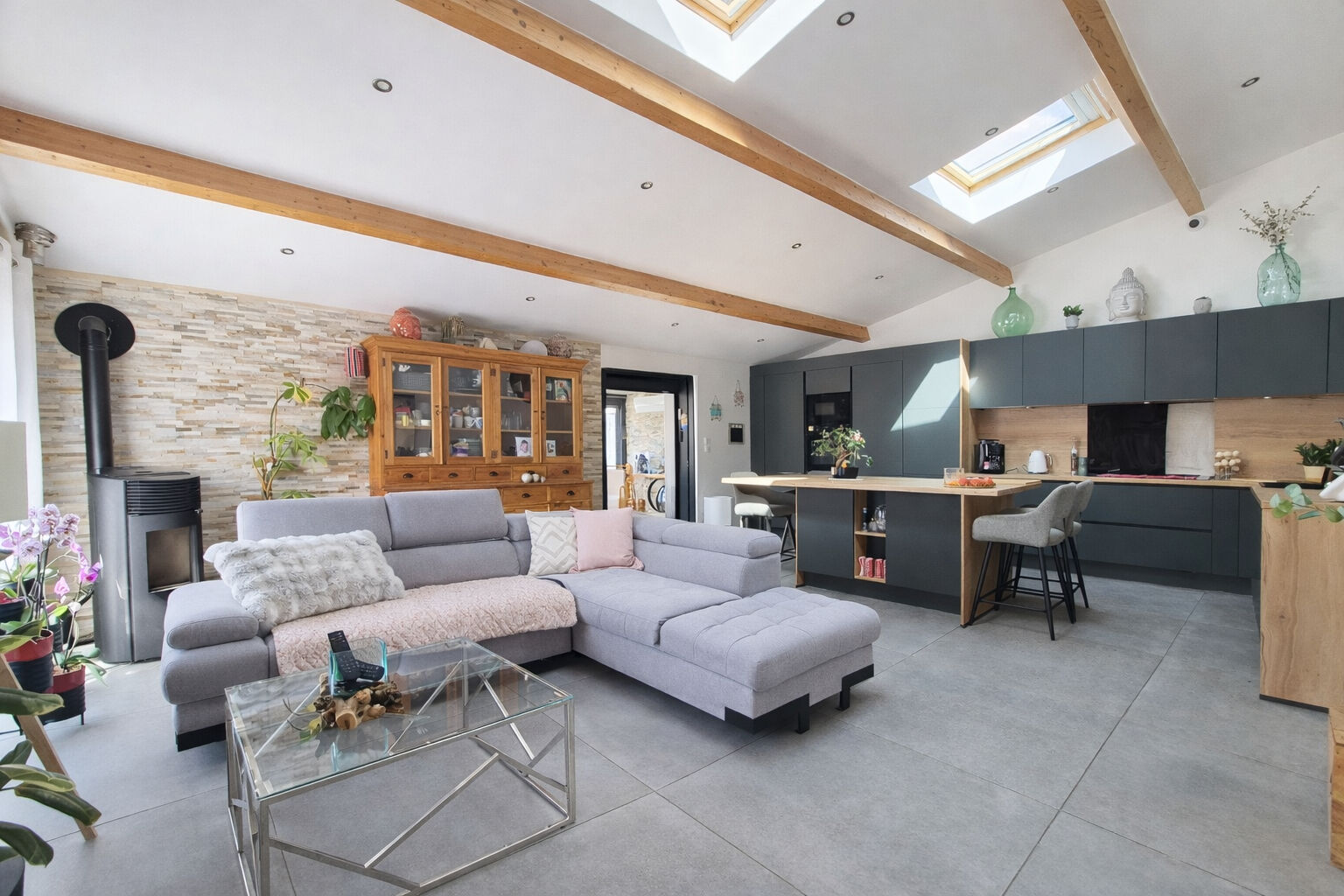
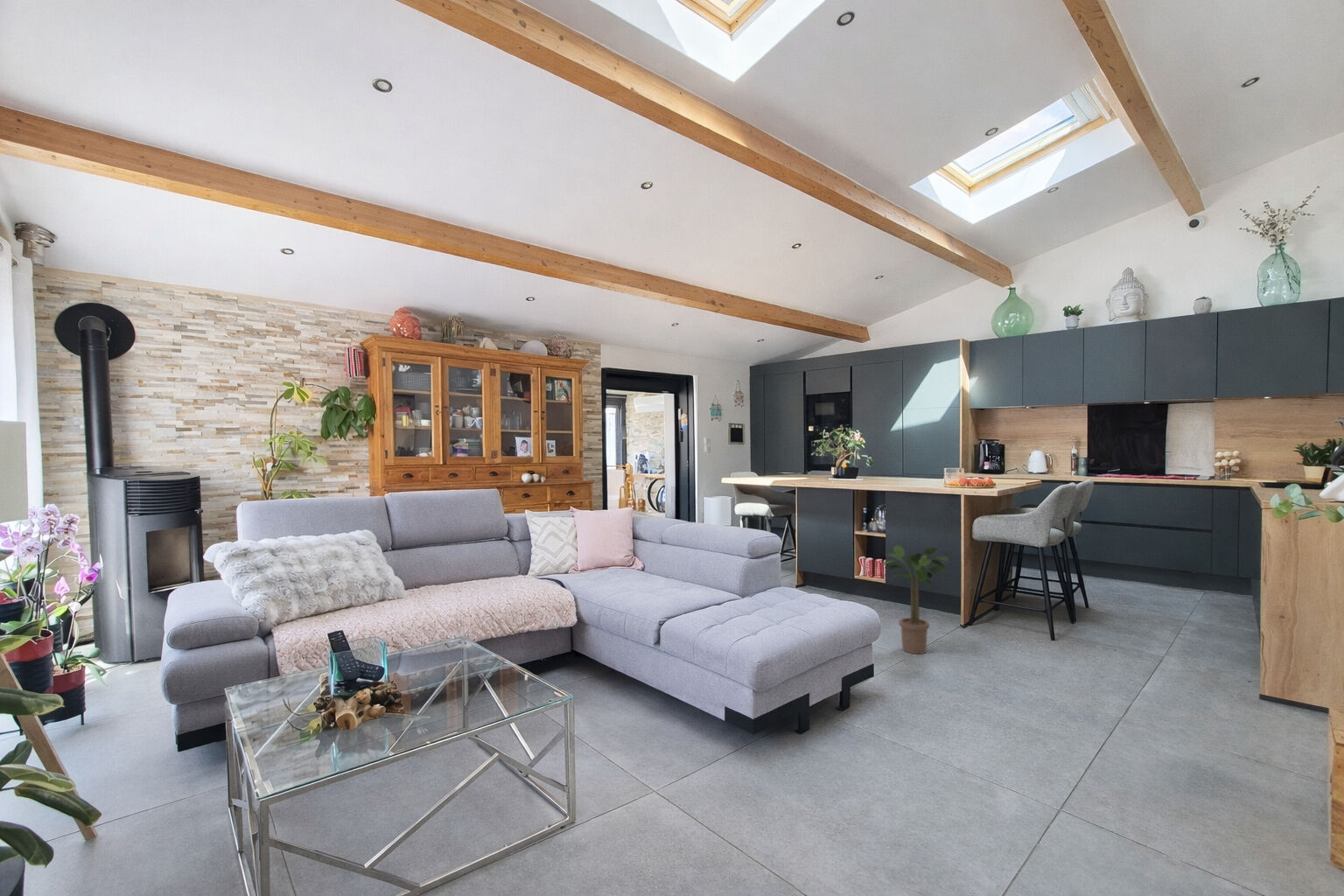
+ potted plant [880,544,950,655]
